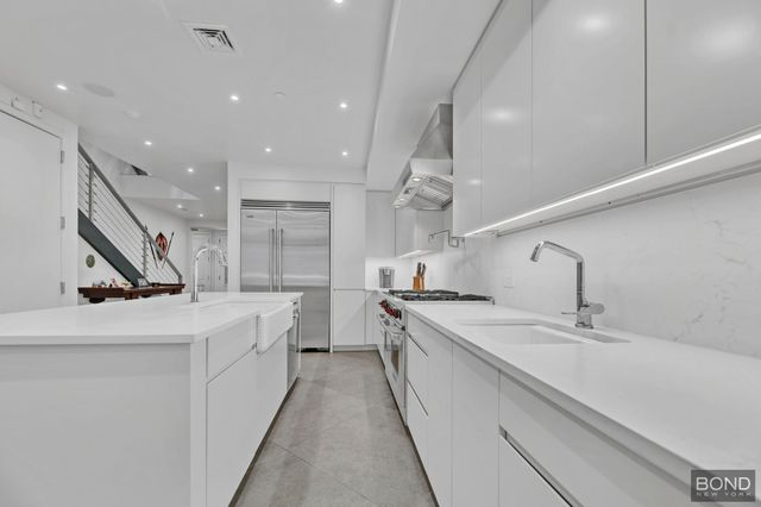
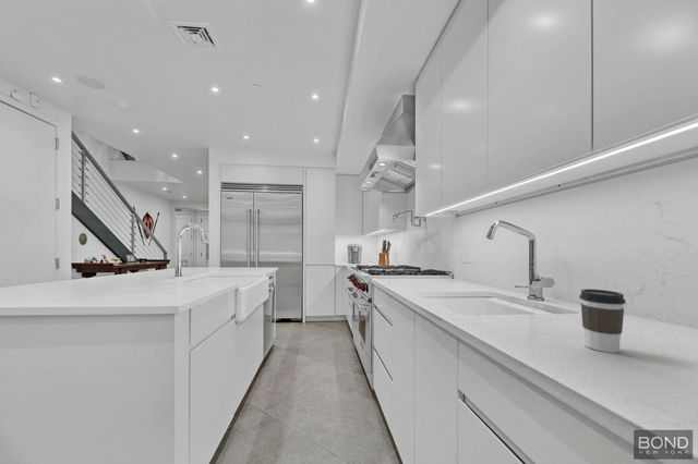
+ coffee cup [578,289,626,354]
